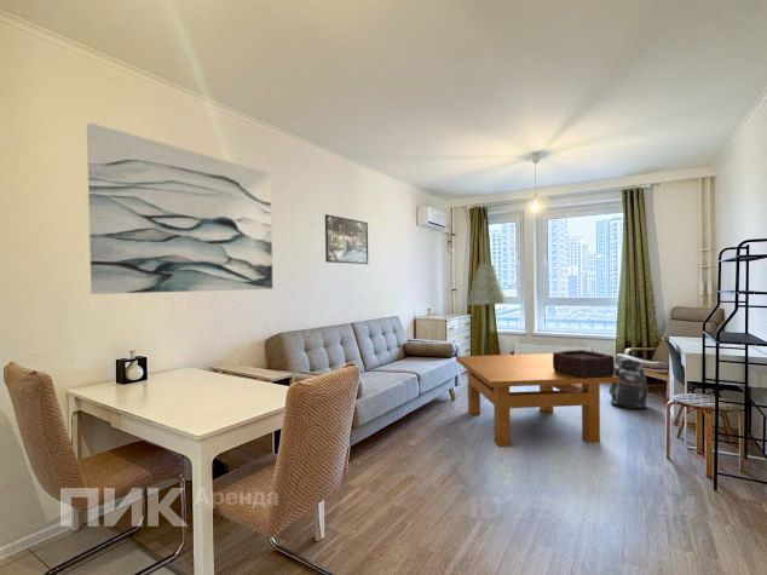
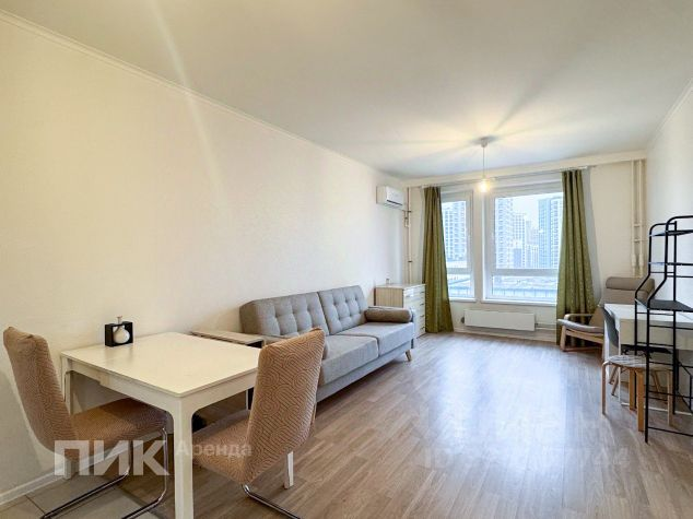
- wall art [86,122,273,295]
- floor lamp [467,263,508,356]
- table [455,352,618,448]
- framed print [324,213,369,265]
- backpack [607,357,648,410]
- decorative container [552,349,615,379]
